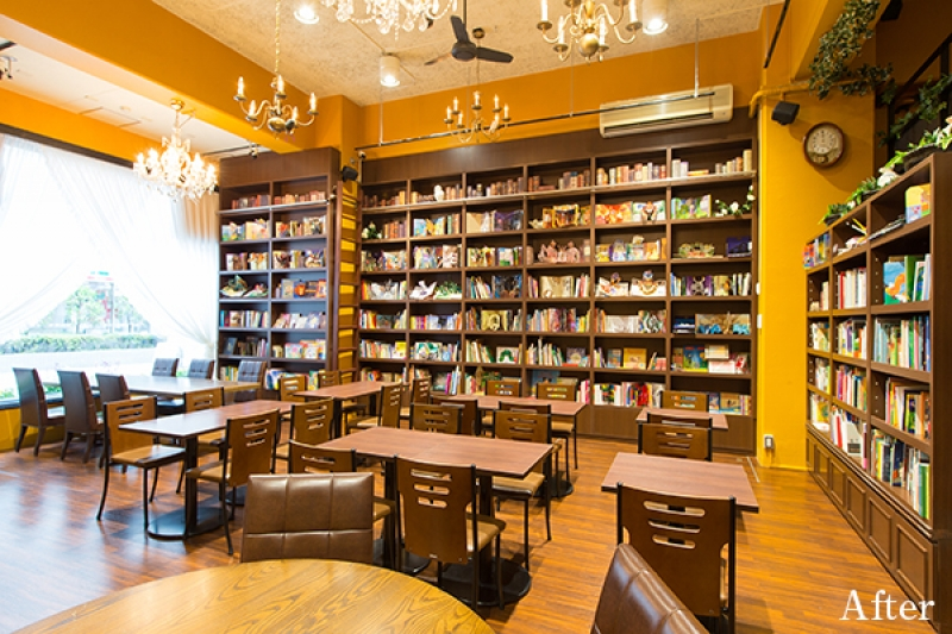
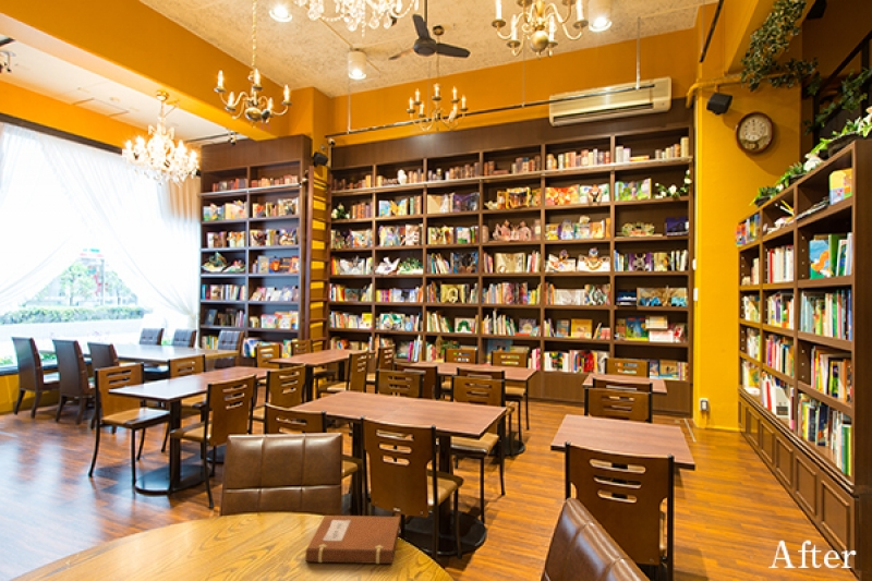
+ notebook [304,515,401,565]
